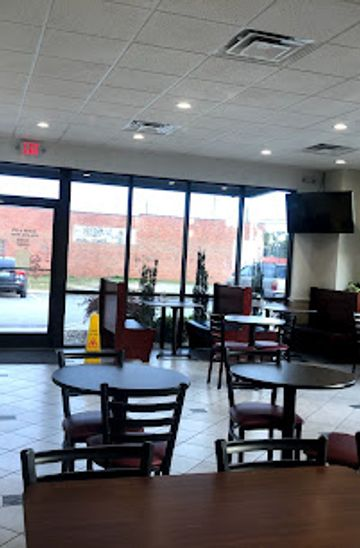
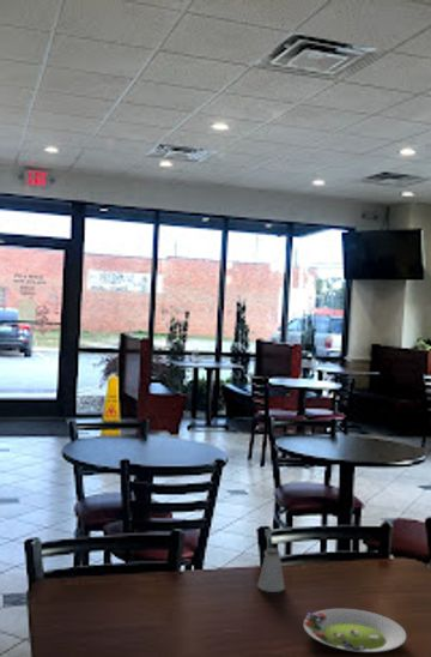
+ salad plate [303,608,407,653]
+ saltshaker [256,547,286,593]
